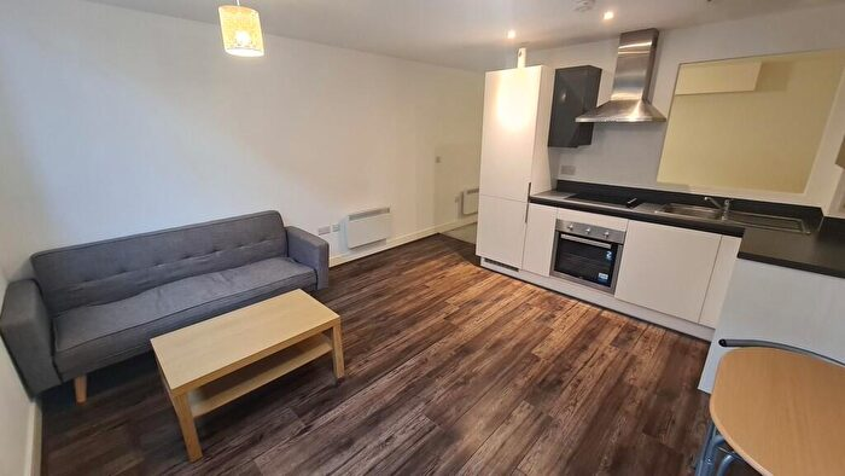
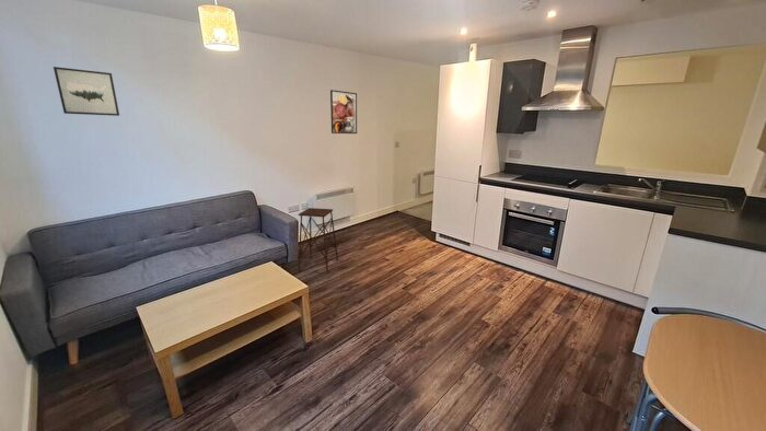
+ wall art [53,66,120,117]
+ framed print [329,89,358,135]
+ side table [297,207,339,273]
